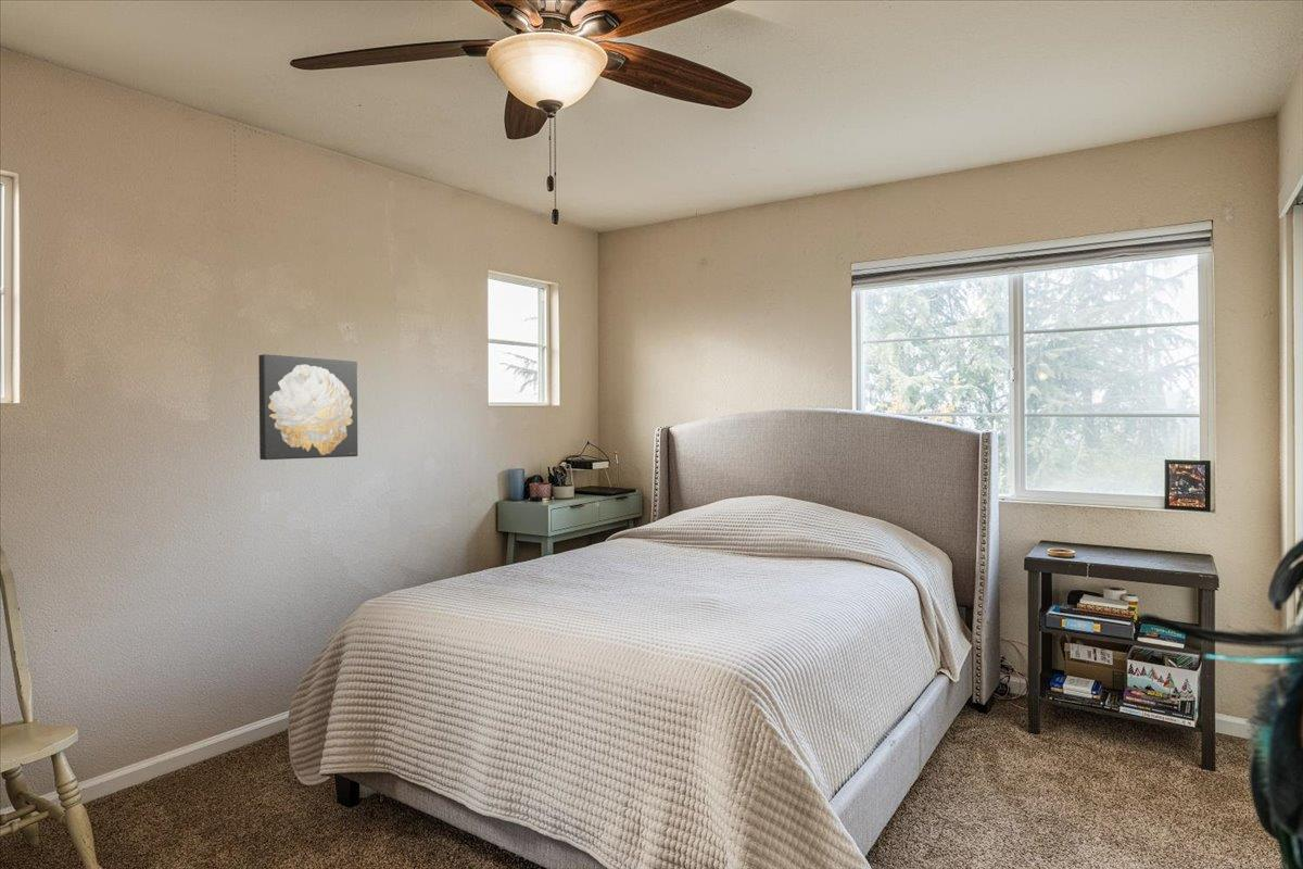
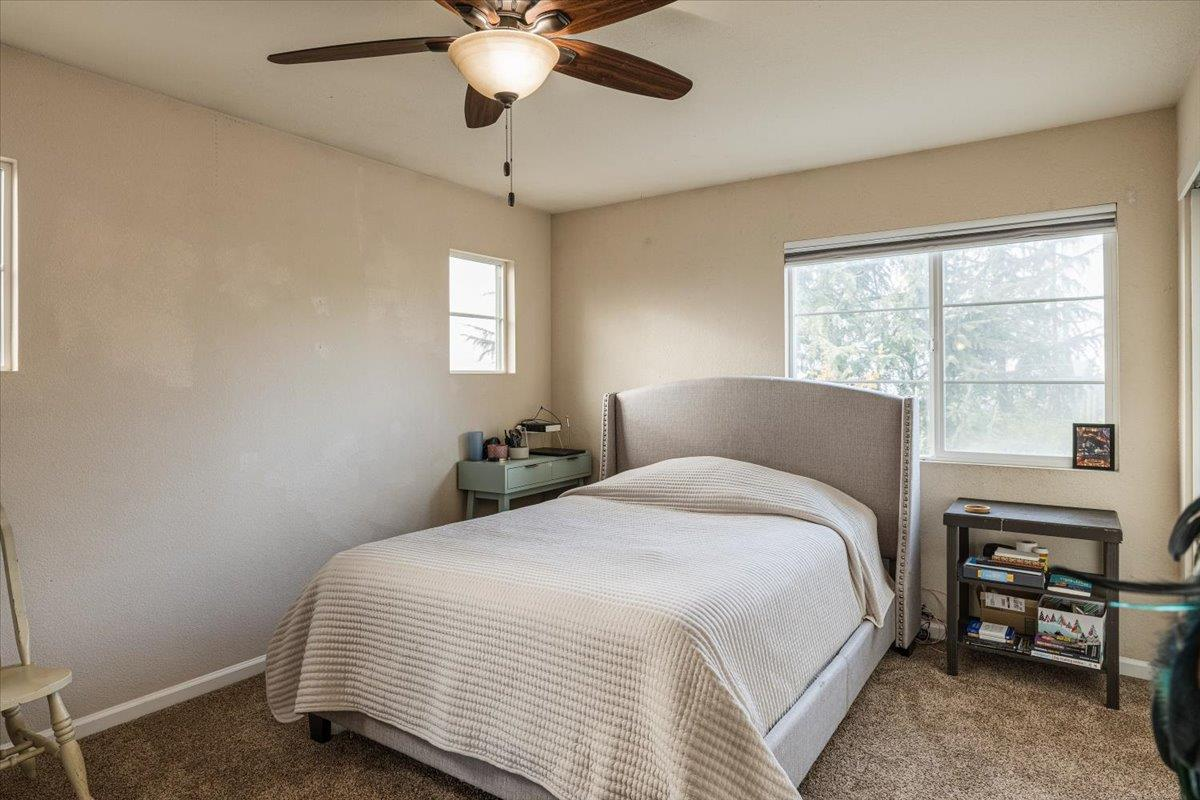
- wall art [257,353,358,461]
